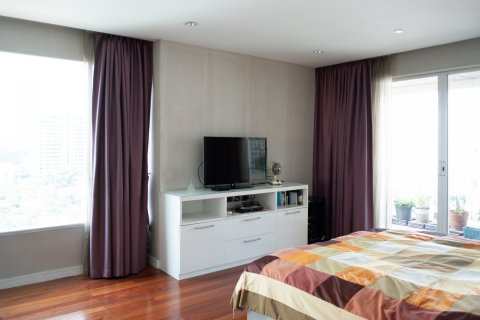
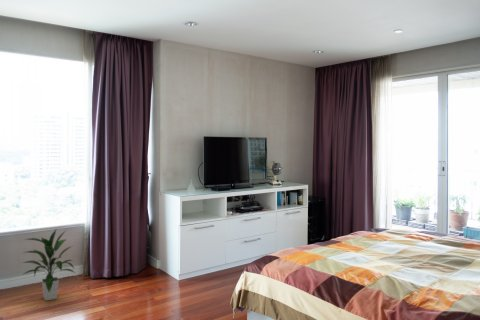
+ indoor plant [18,229,76,302]
